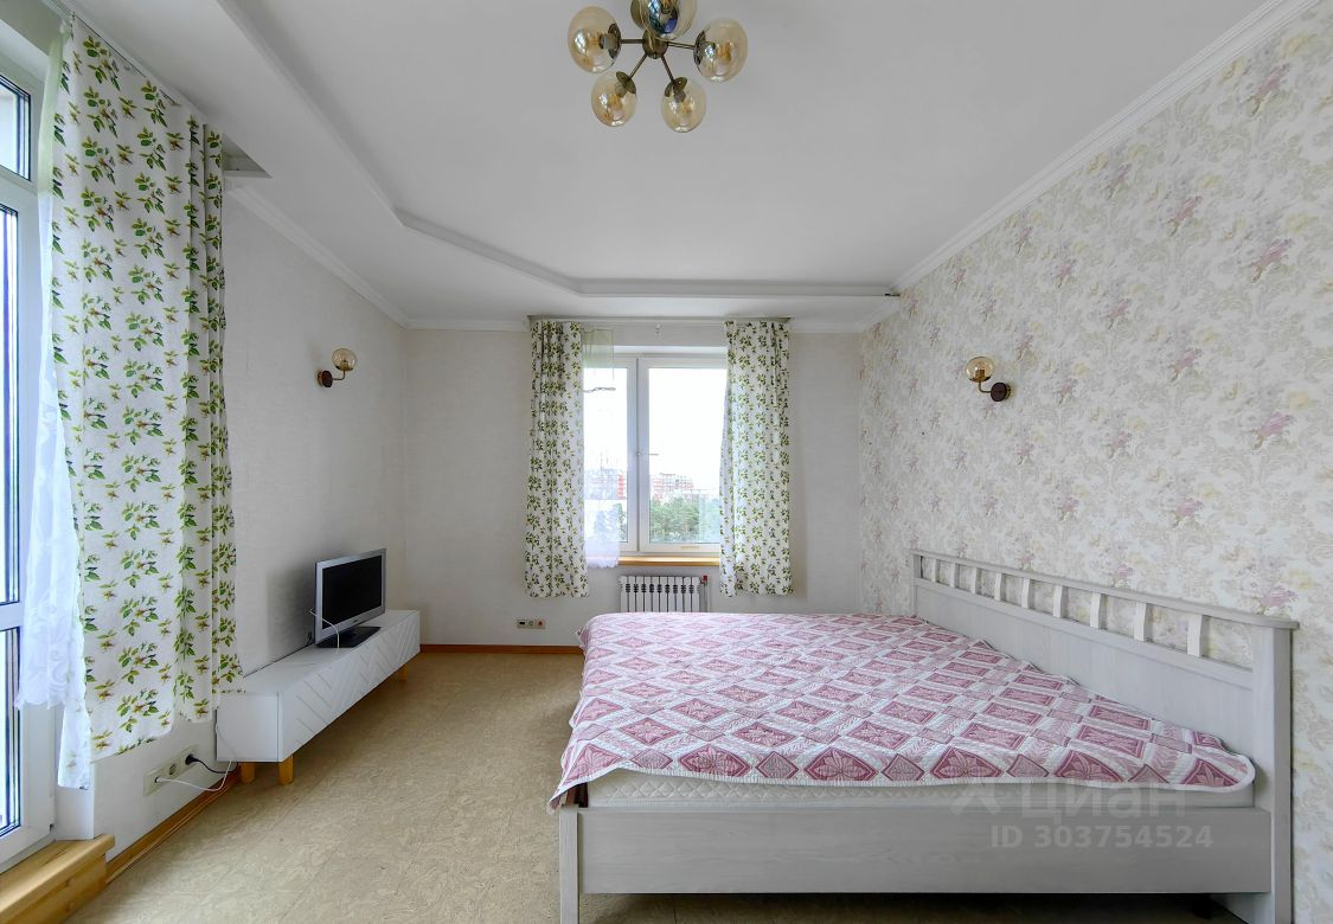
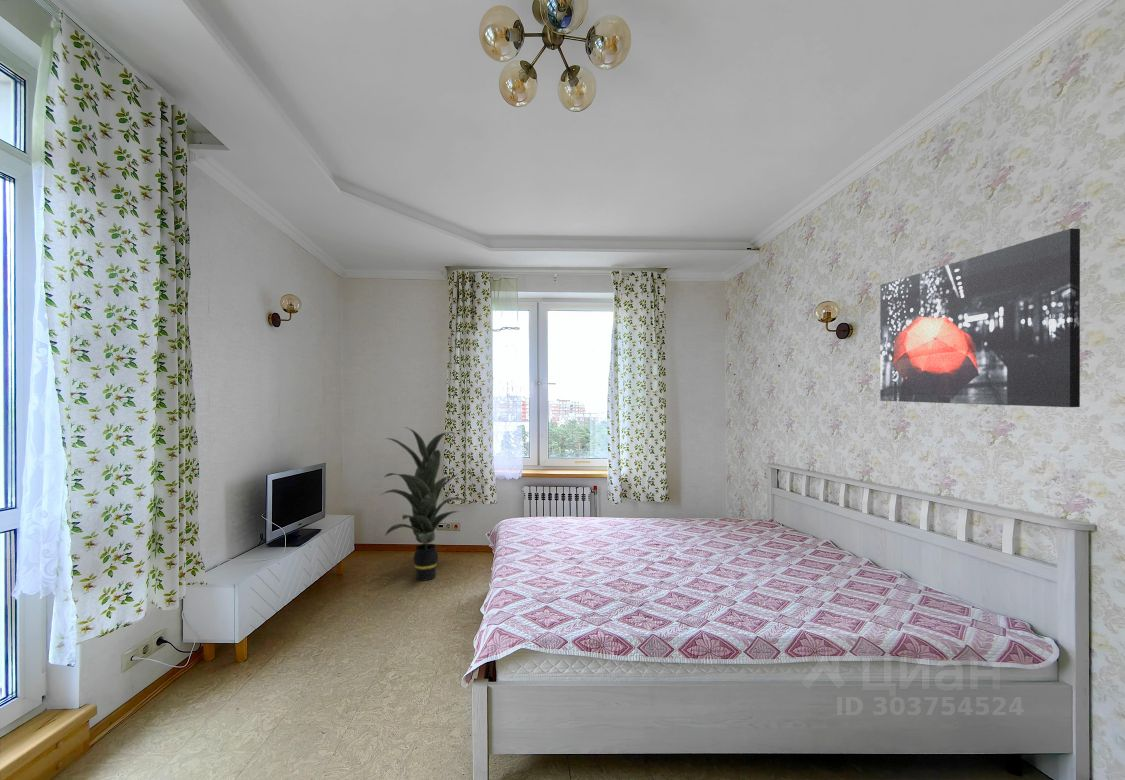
+ indoor plant [378,426,473,582]
+ wall art [879,228,1081,408]
